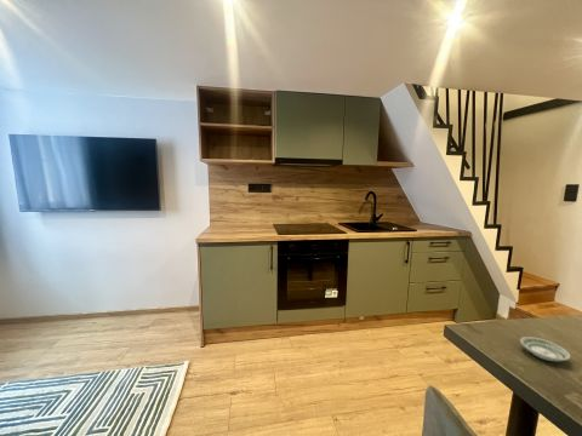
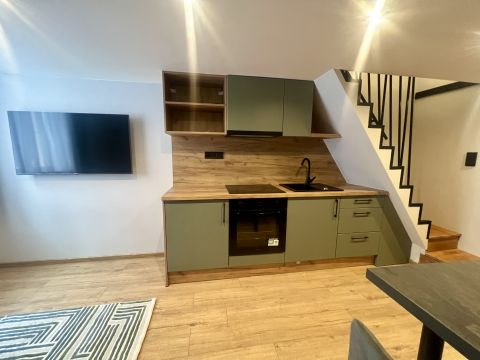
- saucer [519,335,571,362]
